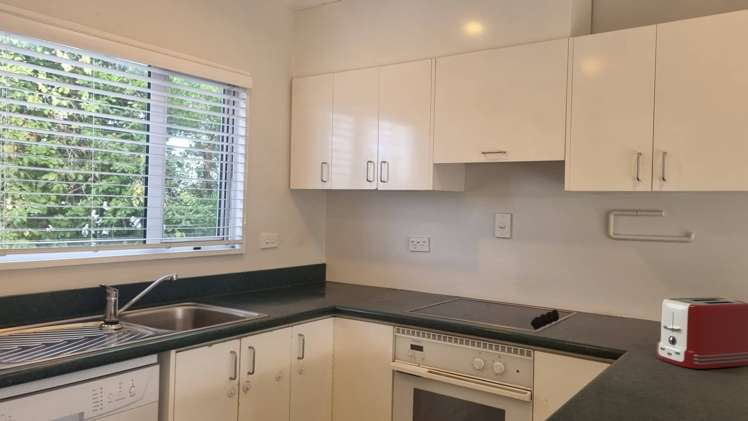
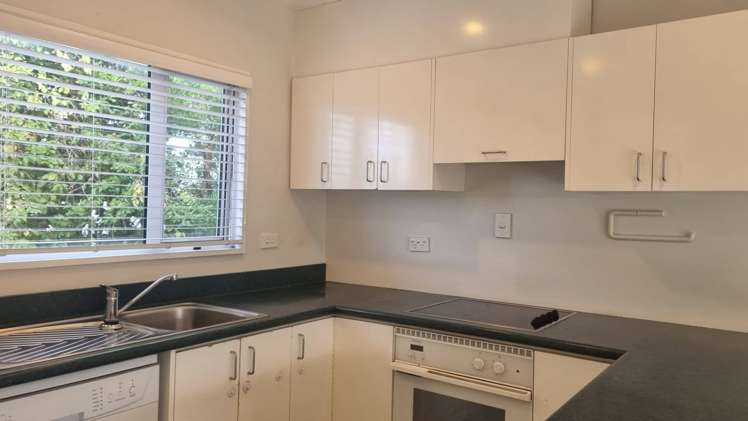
- toaster [656,297,748,370]
